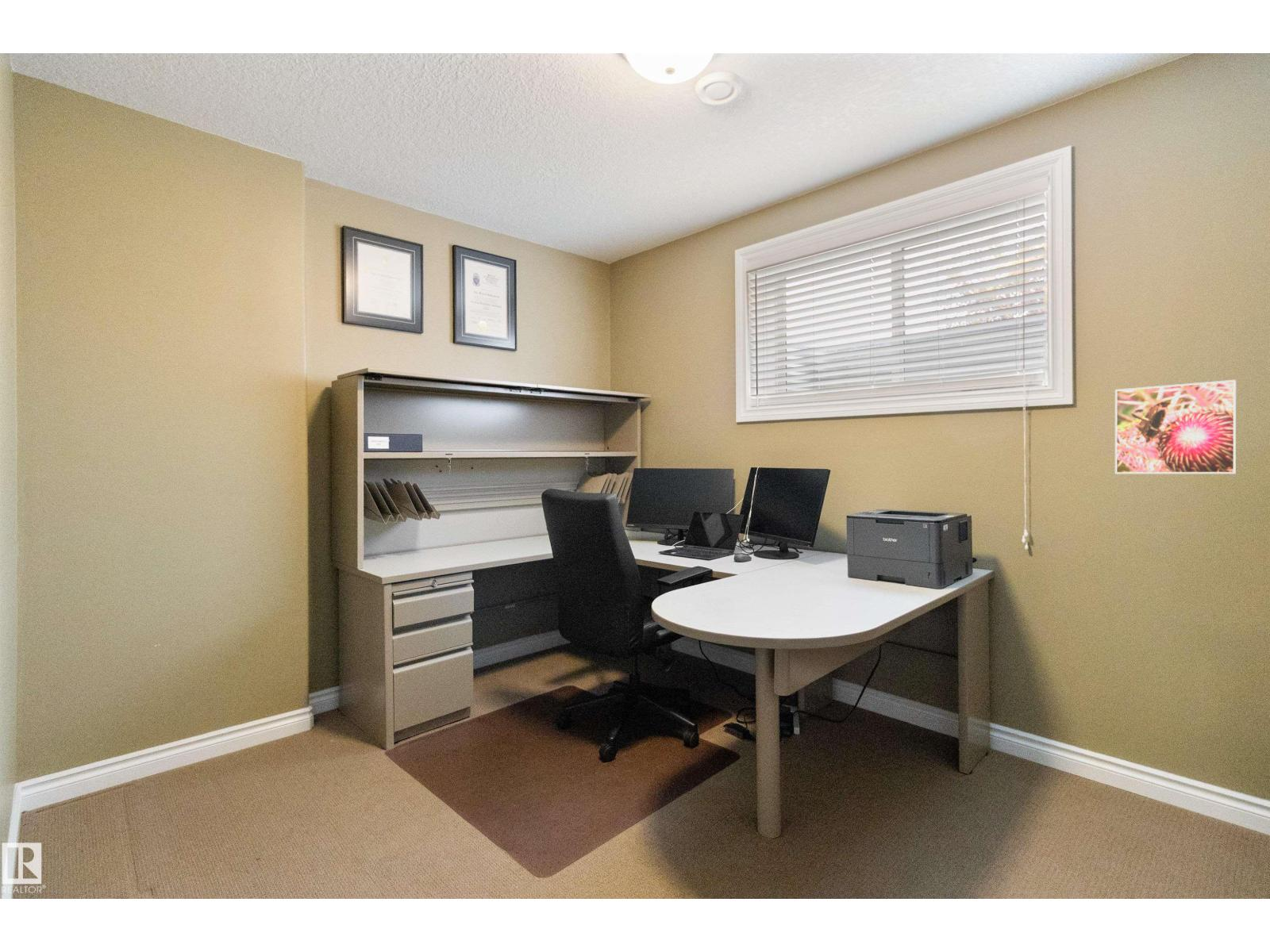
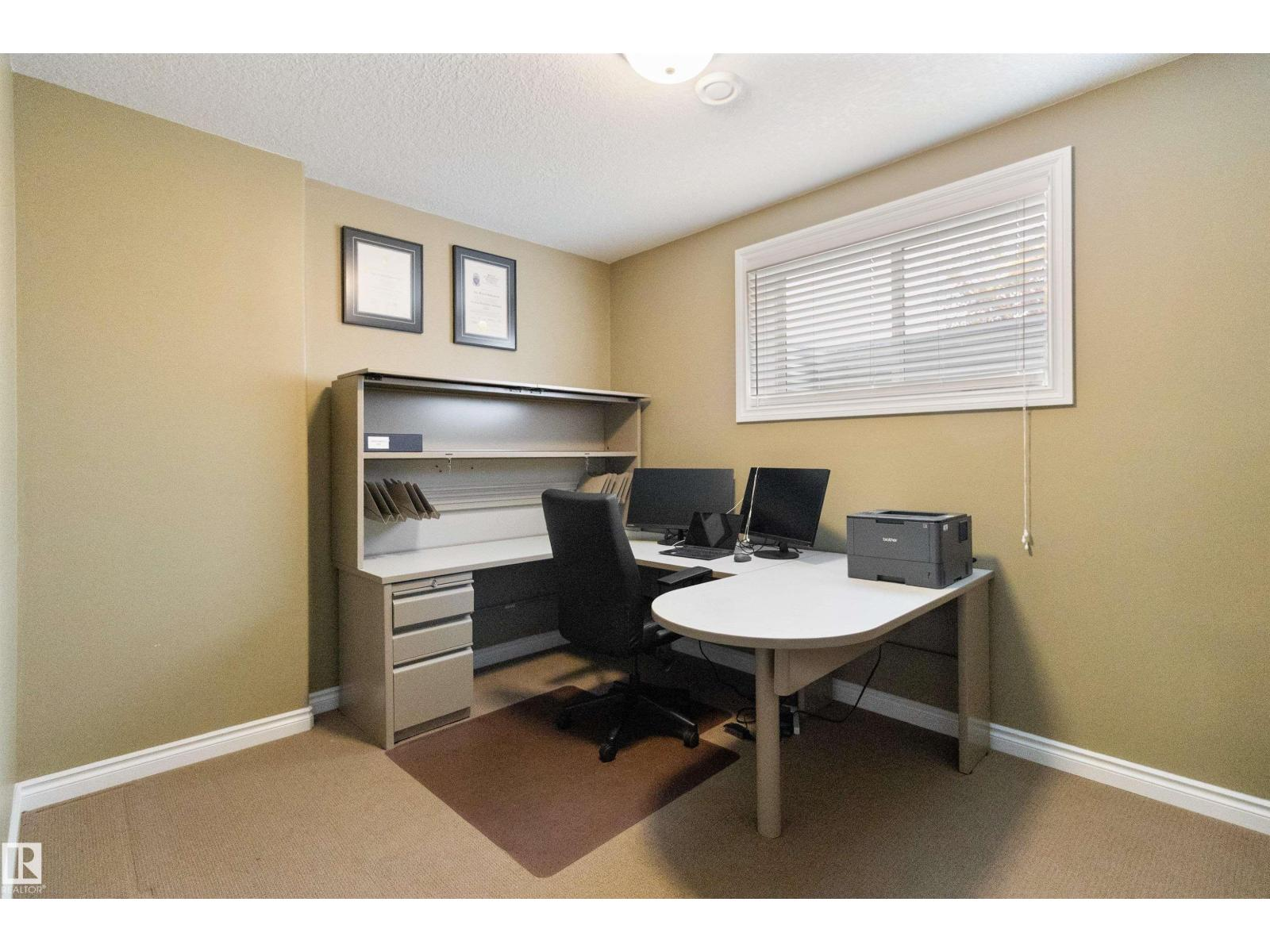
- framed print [1114,379,1237,474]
